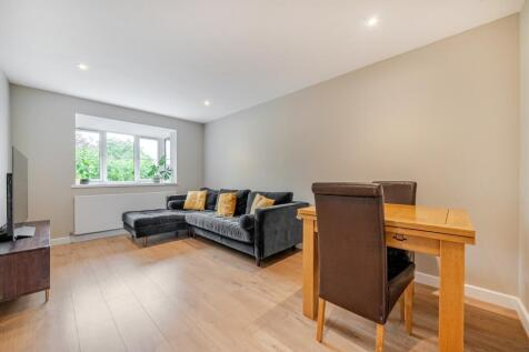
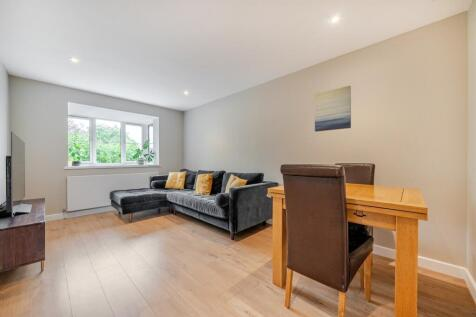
+ wall art [314,85,352,132]
